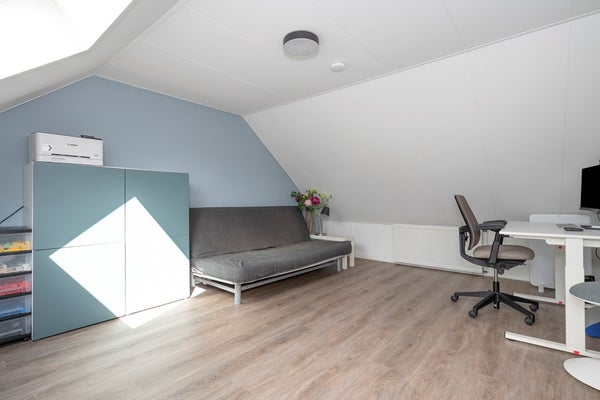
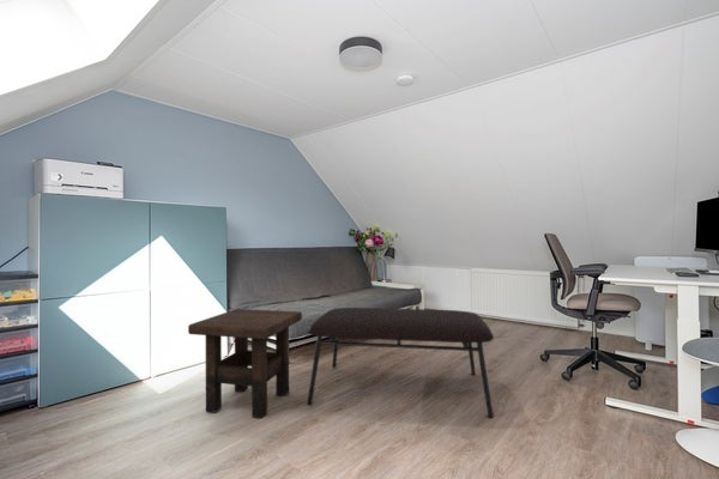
+ side table [187,308,303,419]
+ coffee table [306,307,495,419]
